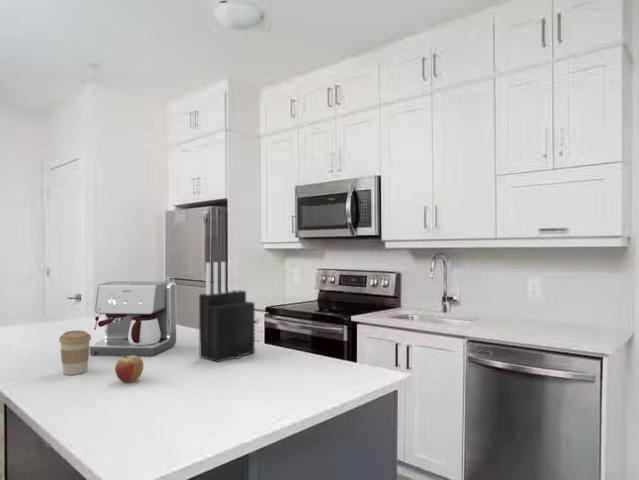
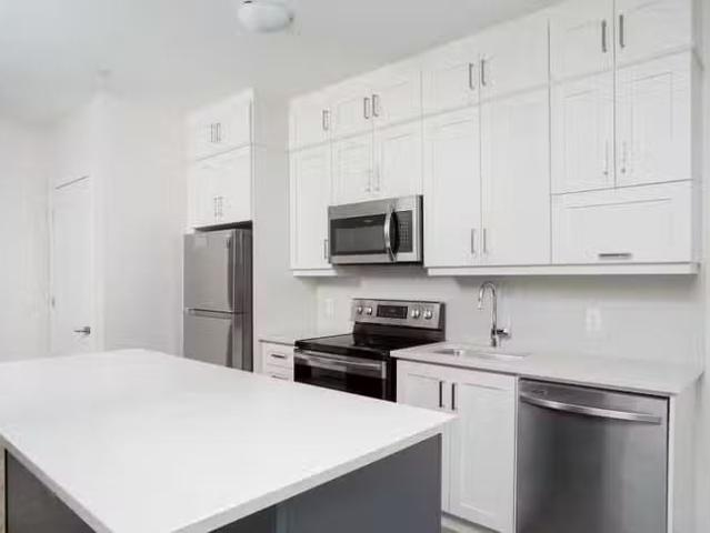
- coffee maker [89,280,177,357]
- fruit [114,355,144,383]
- coffee cup [58,329,92,376]
- knife block [198,260,256,363]
